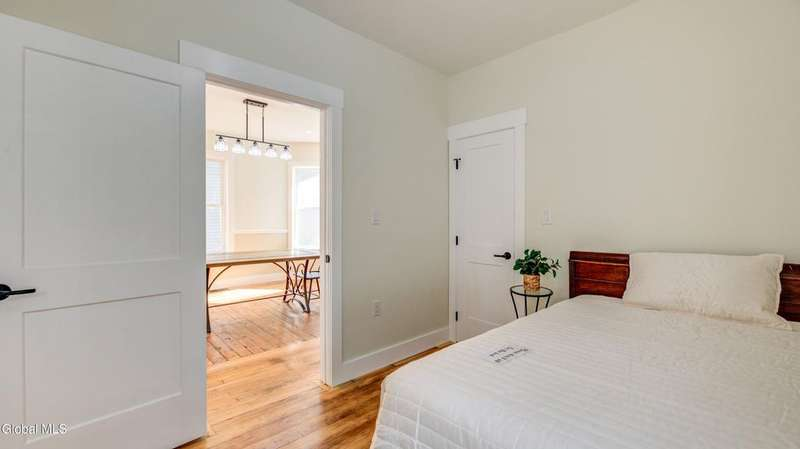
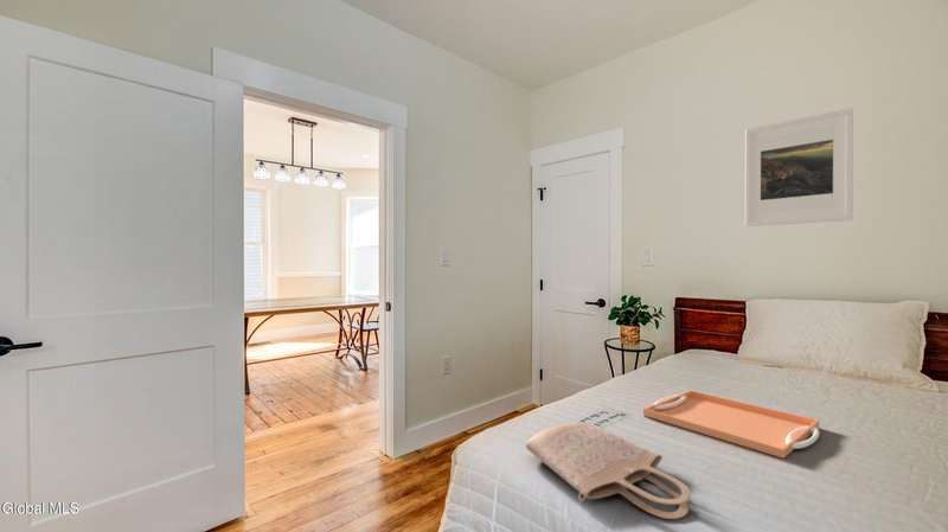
+ shopping bag [525,421,692,520]
+ serving tray [642,389,820,460]
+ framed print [744,107,854,227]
